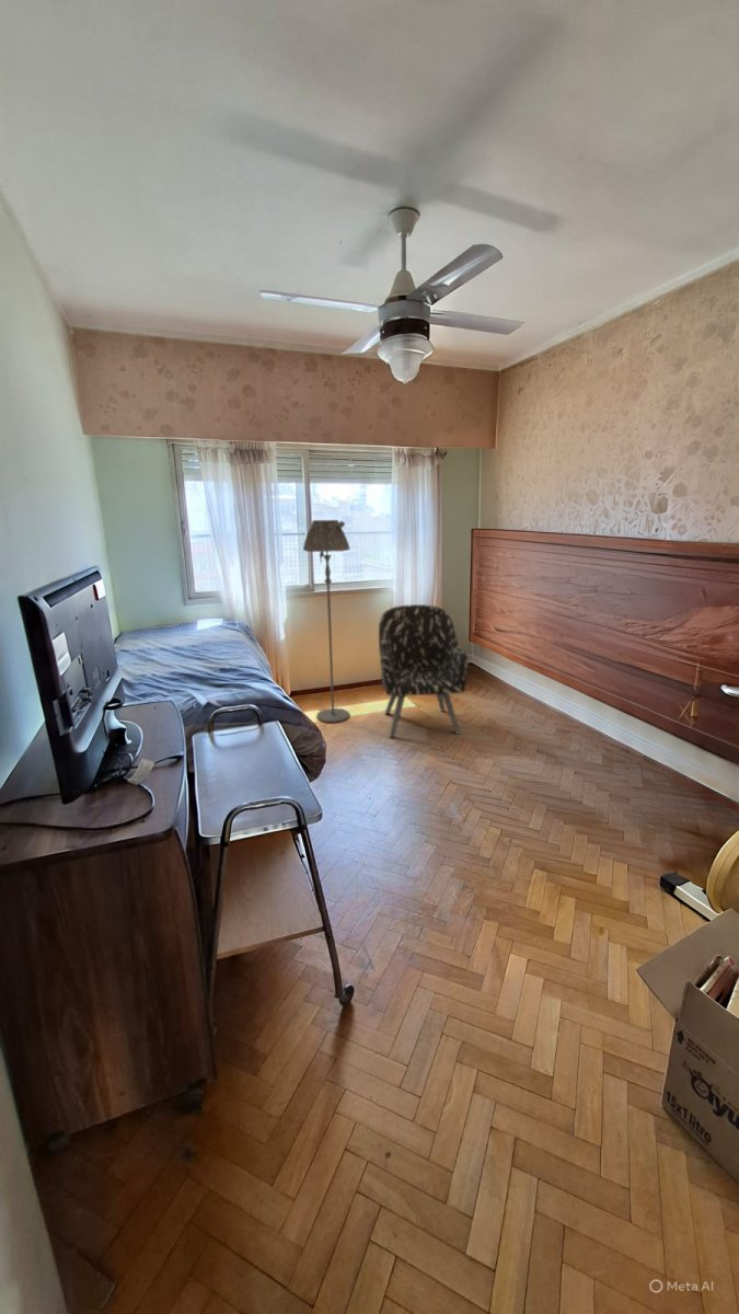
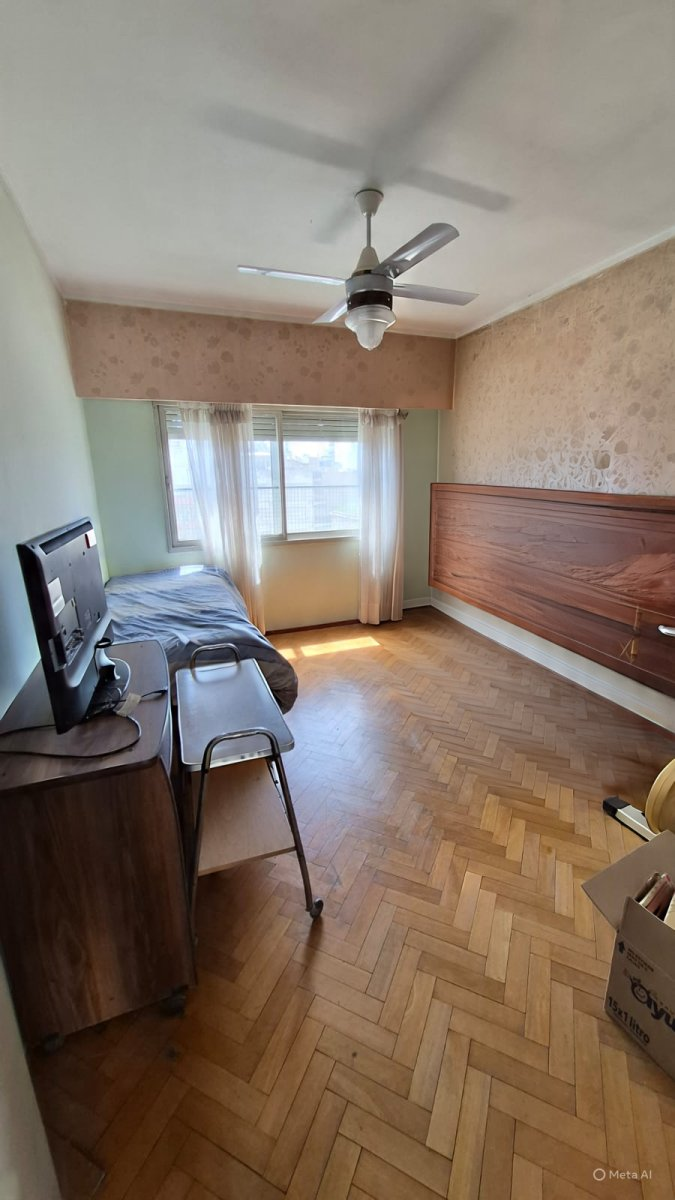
- armchair [378,603,470,738]
- floor lamp [302,519,350,724]
